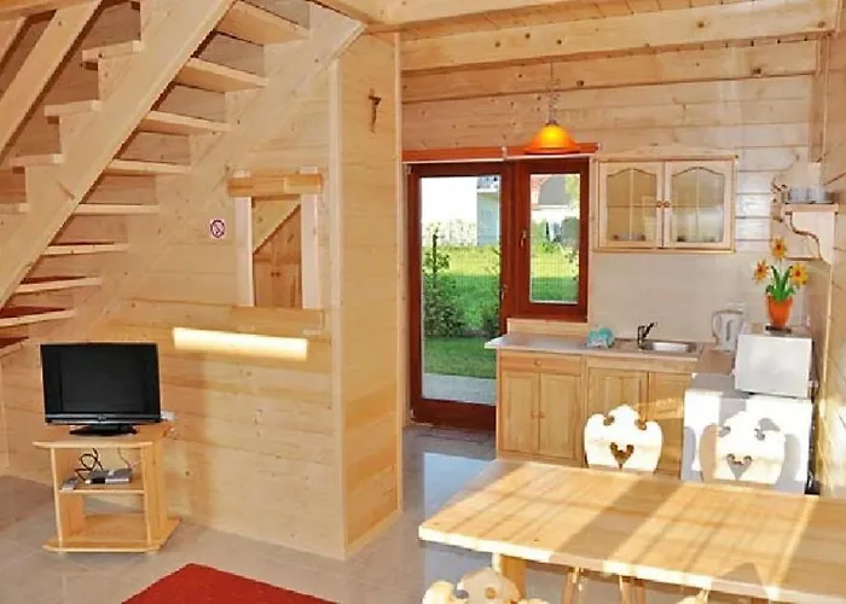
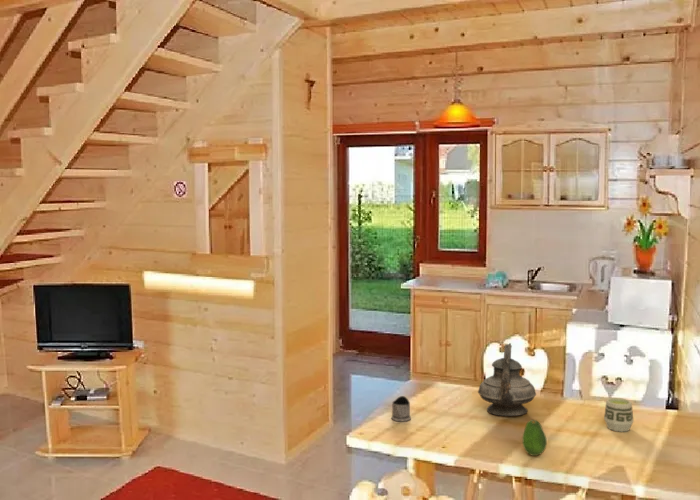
+ teapot [477,342,537,417]
+ tea glass holder [391,395,412,422]
+ fruit [521,419,548,457]
+ cup [603,397,635,433]
